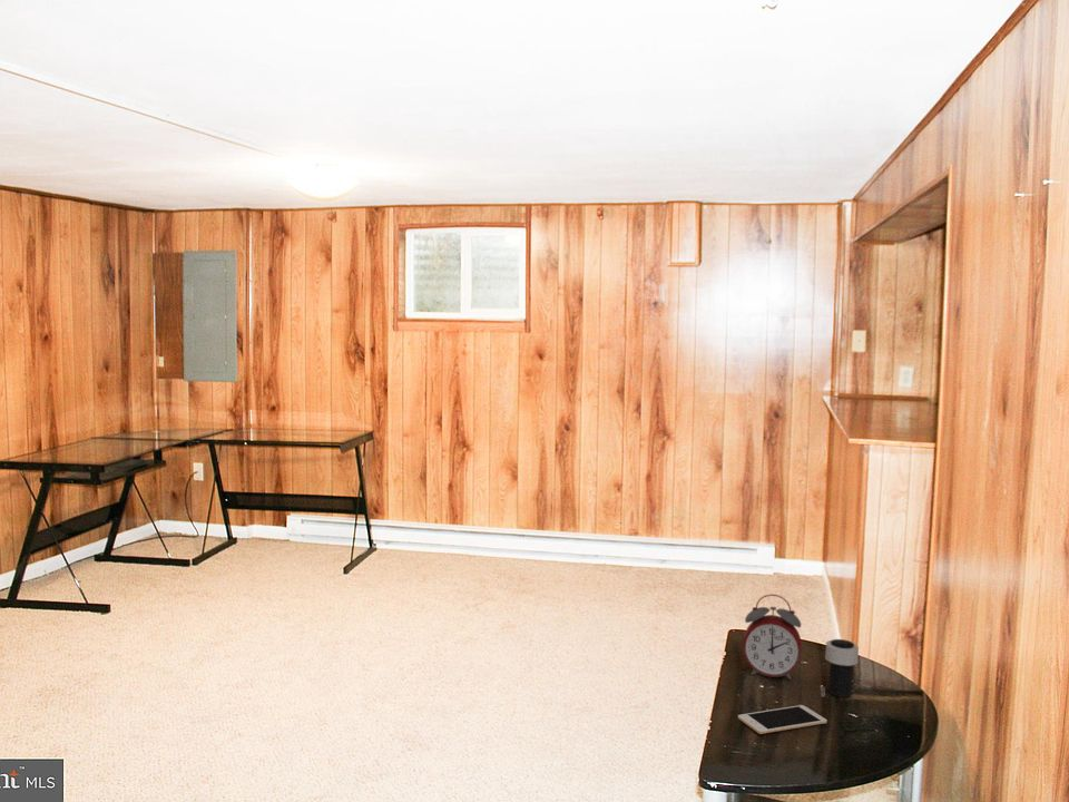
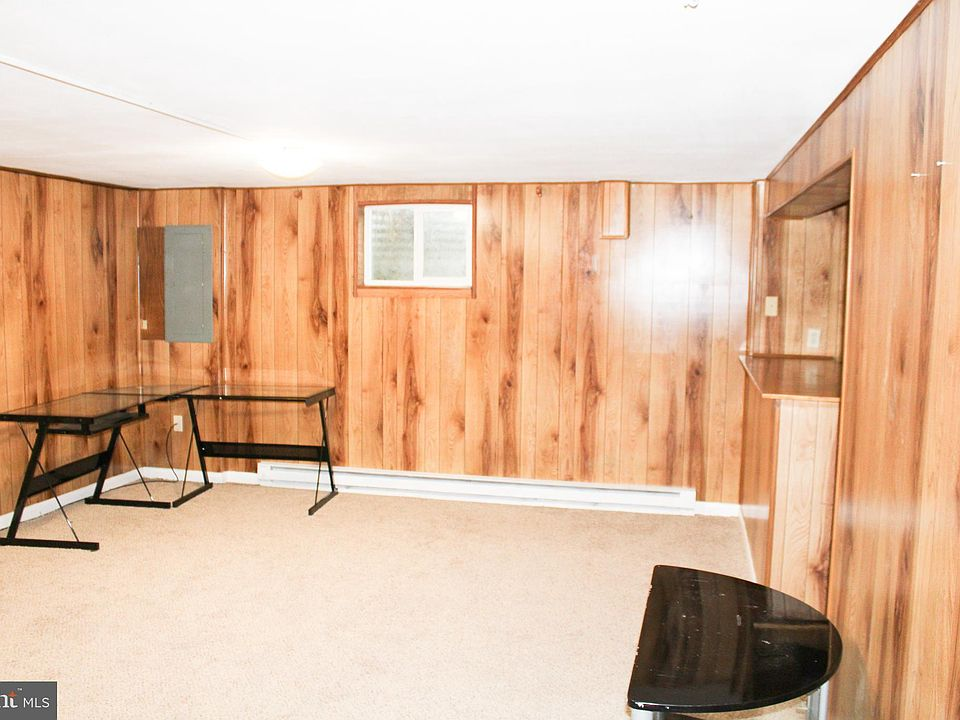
- cup [824,638,860,698]
- cell phone [737,704,828,735]
- alarm clock [742,594,803,681]
